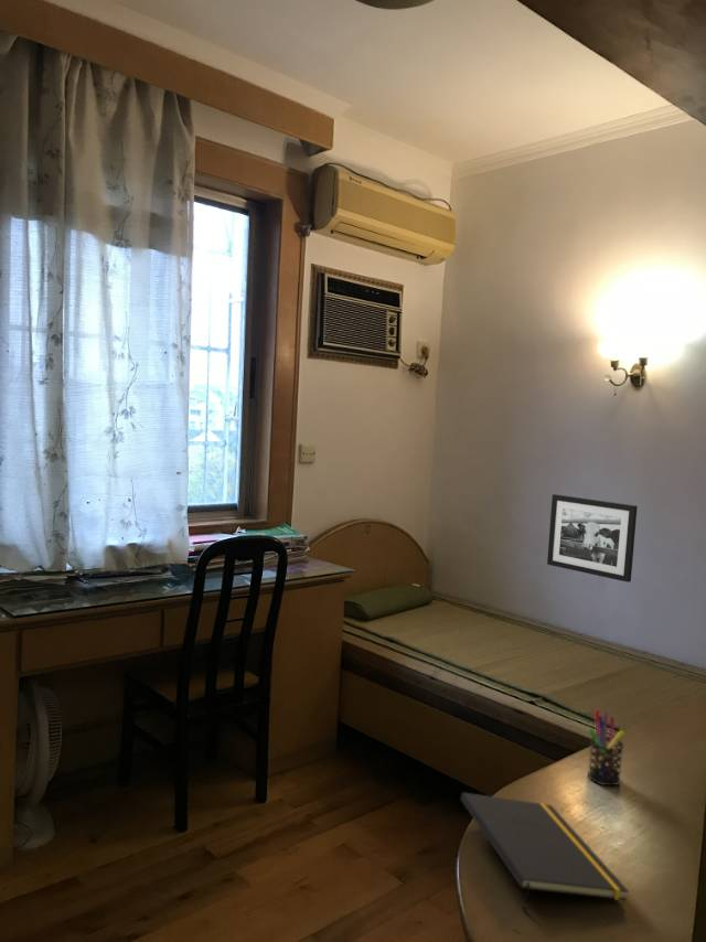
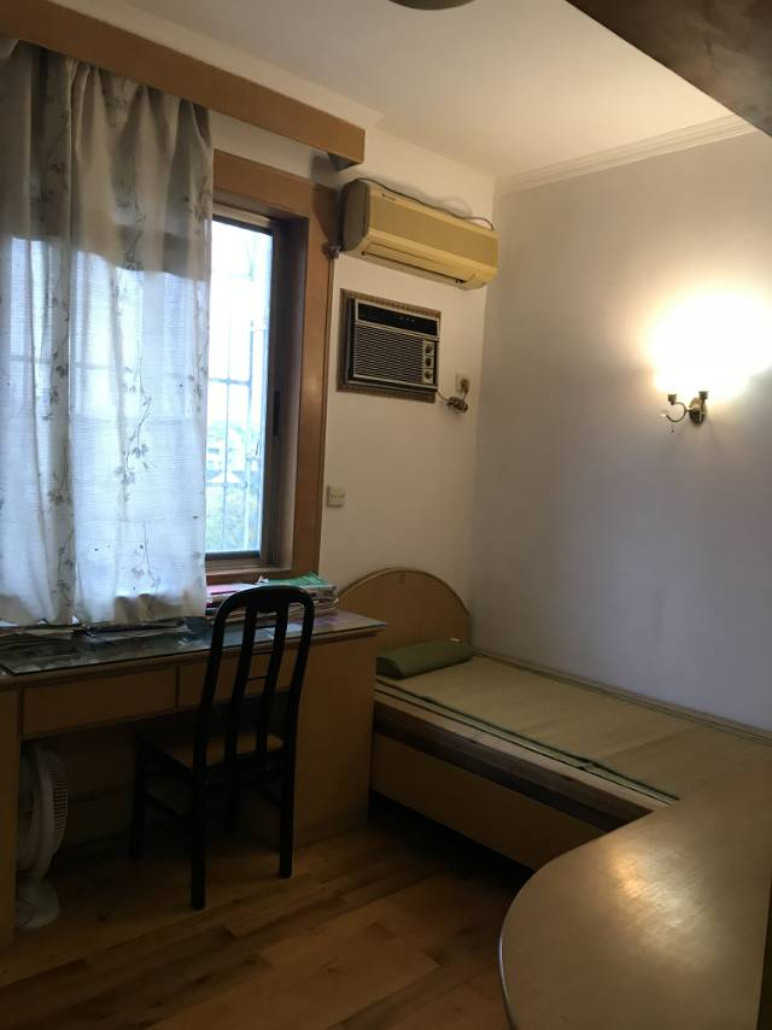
- pen holder [587,708,625,786]
- notepad [460,792,630,912]
- picture frame [546,493,639,584]
